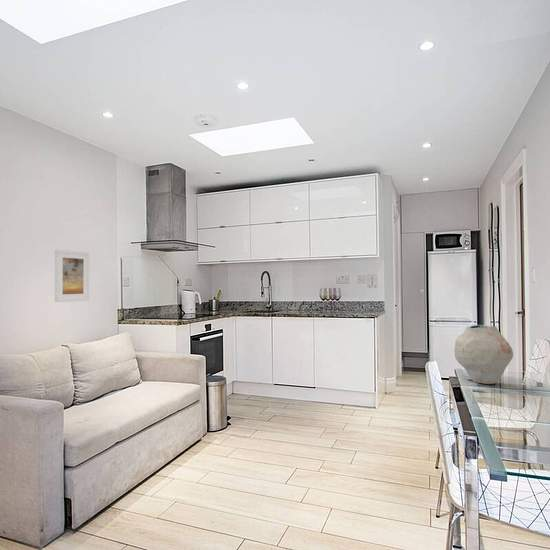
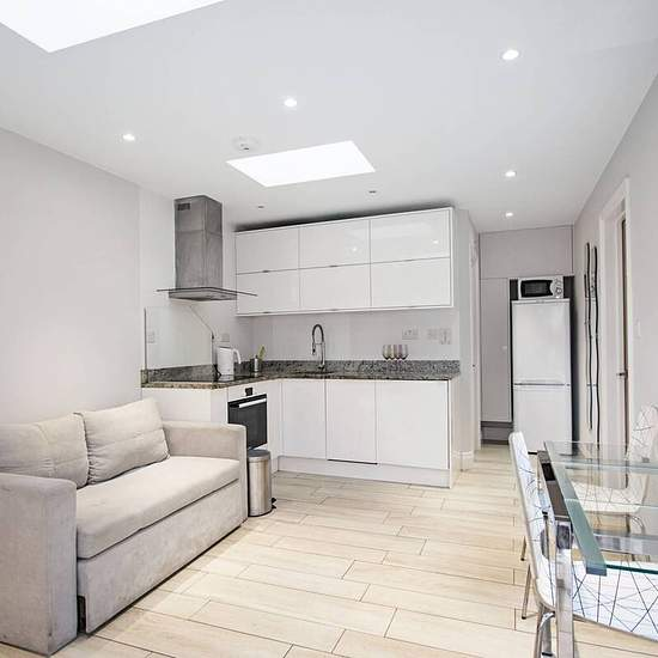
- vase [454,324,514,385]
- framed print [54,249,90,303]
